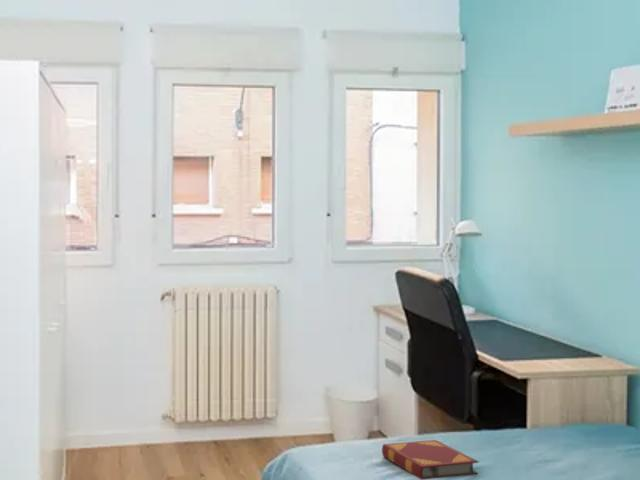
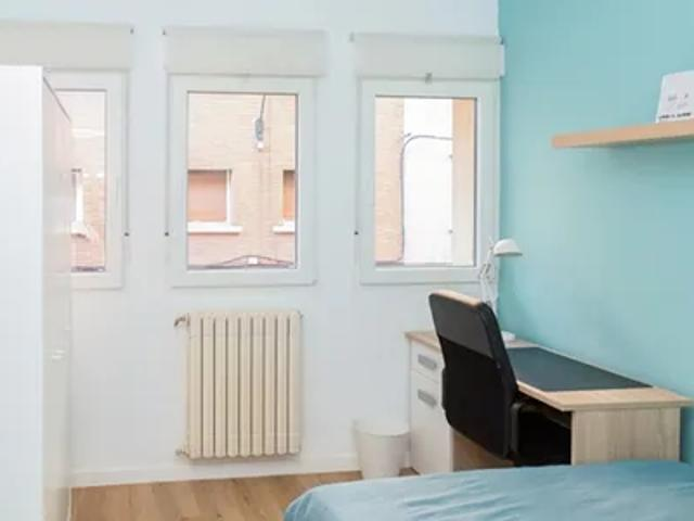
- hardback book [381,439,479,480]
